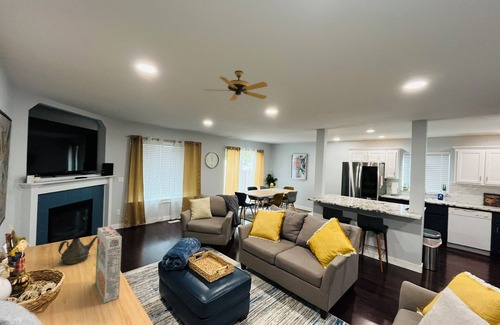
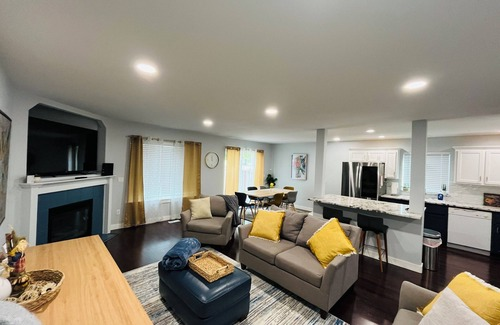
- ceiling fan [205,70,269,107]
- teapot [57,235,97,265]
- cereal box [94,225,123,304]
